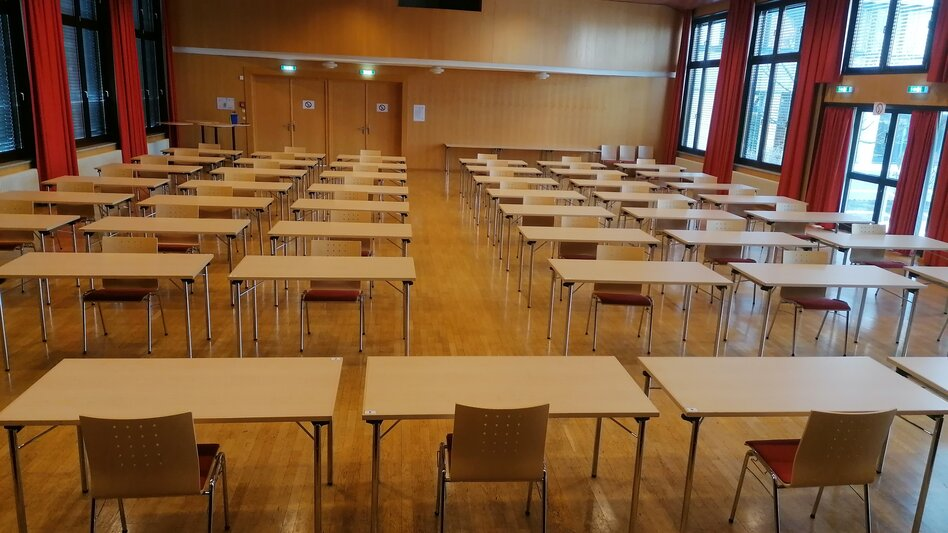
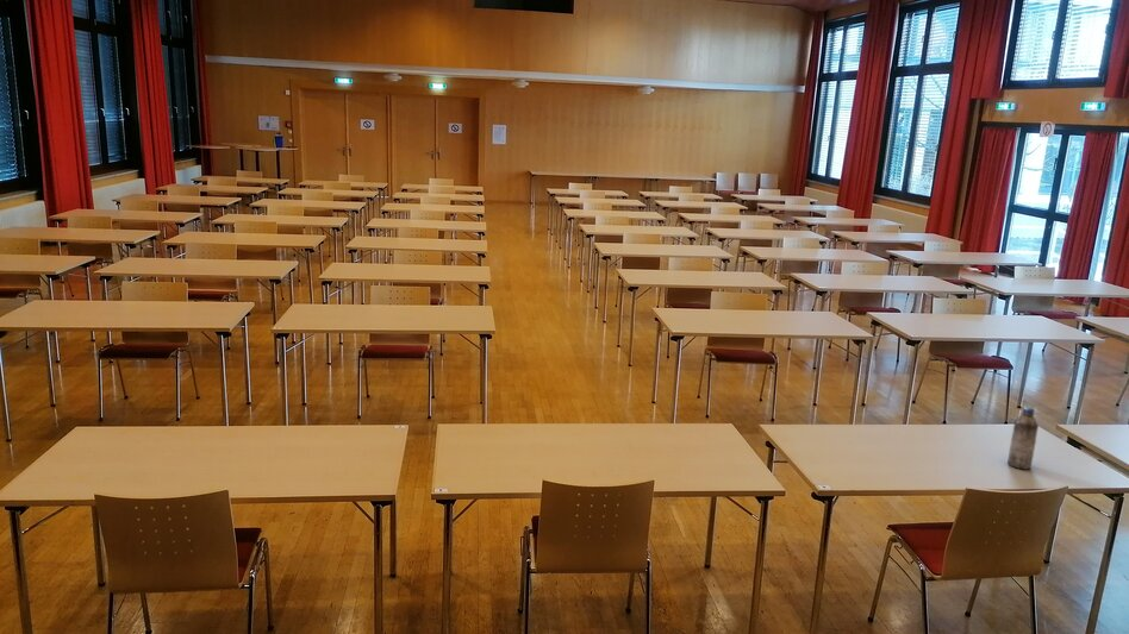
+ water bottle [1006,406,1040,471]
